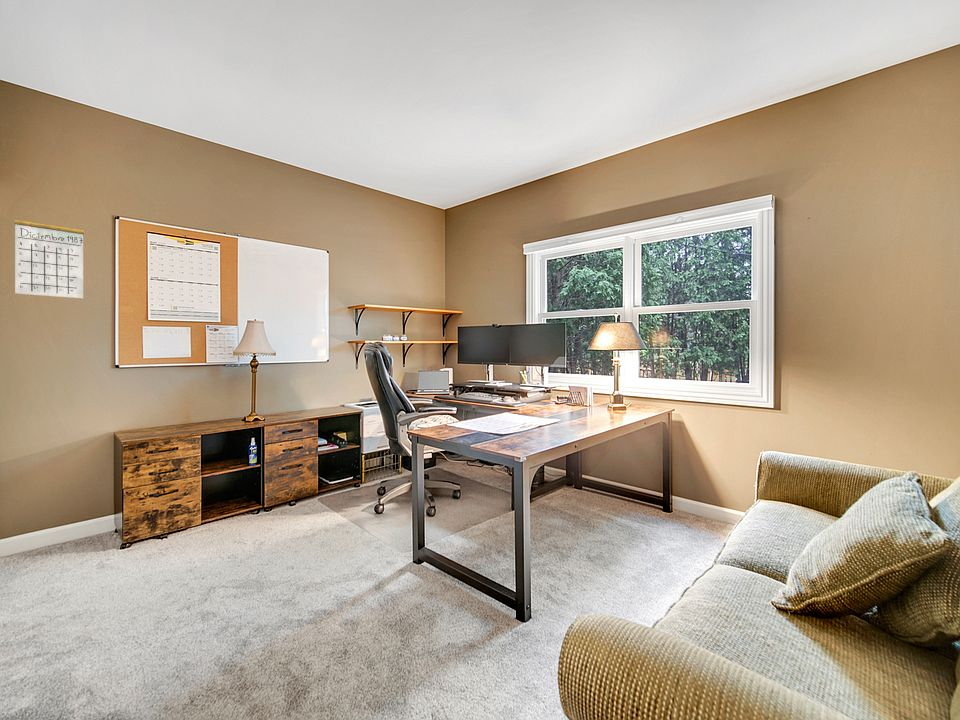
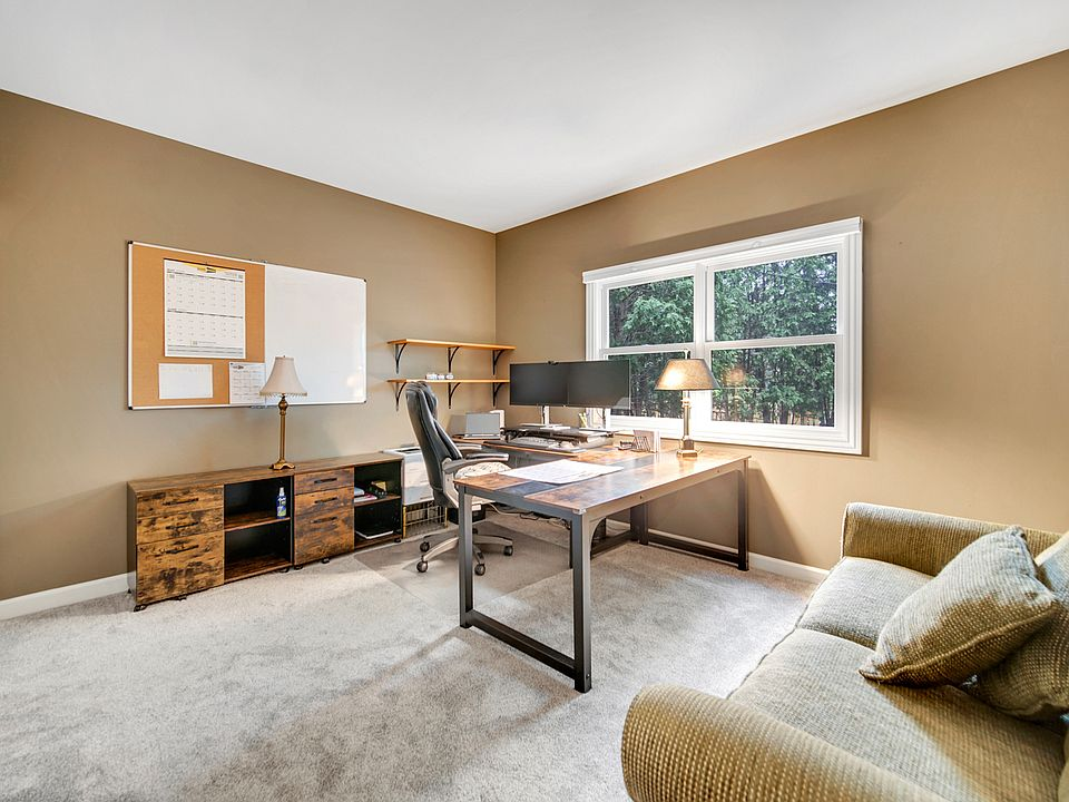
- calendar [14,208,85,299]
